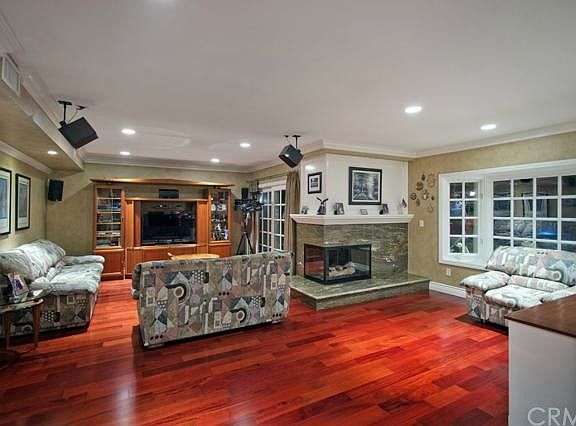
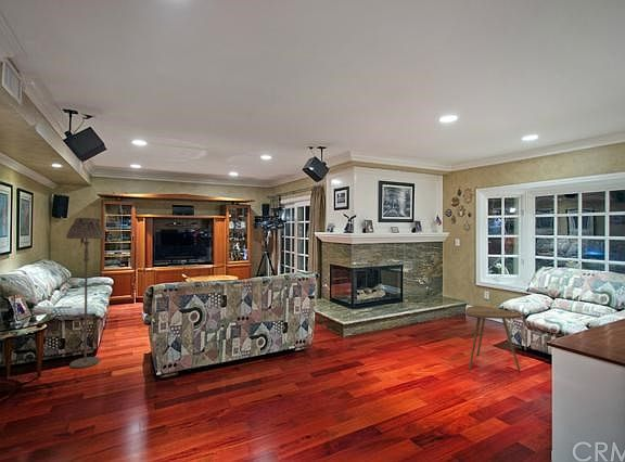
+ floor lamp [65,217,106,369]
+ side table [464,305,522,372]
